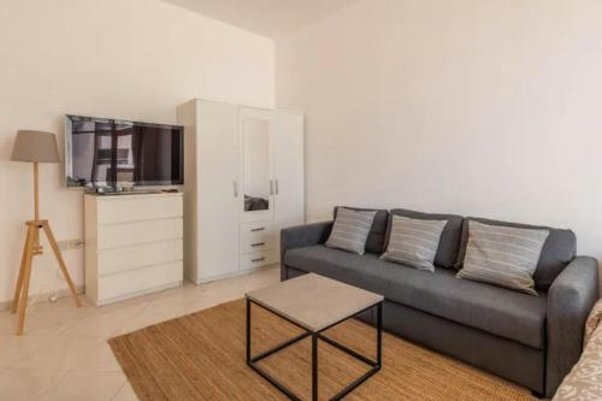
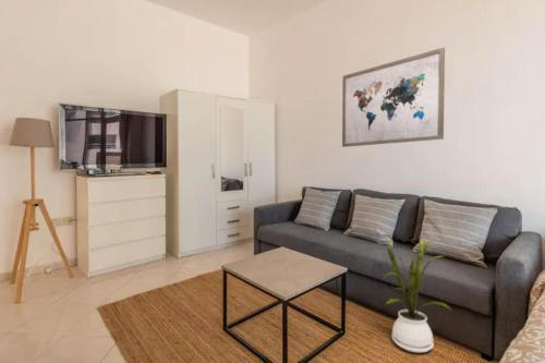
+ house plant [373,223,452,353]
+ wall art [341,47,446,148]
